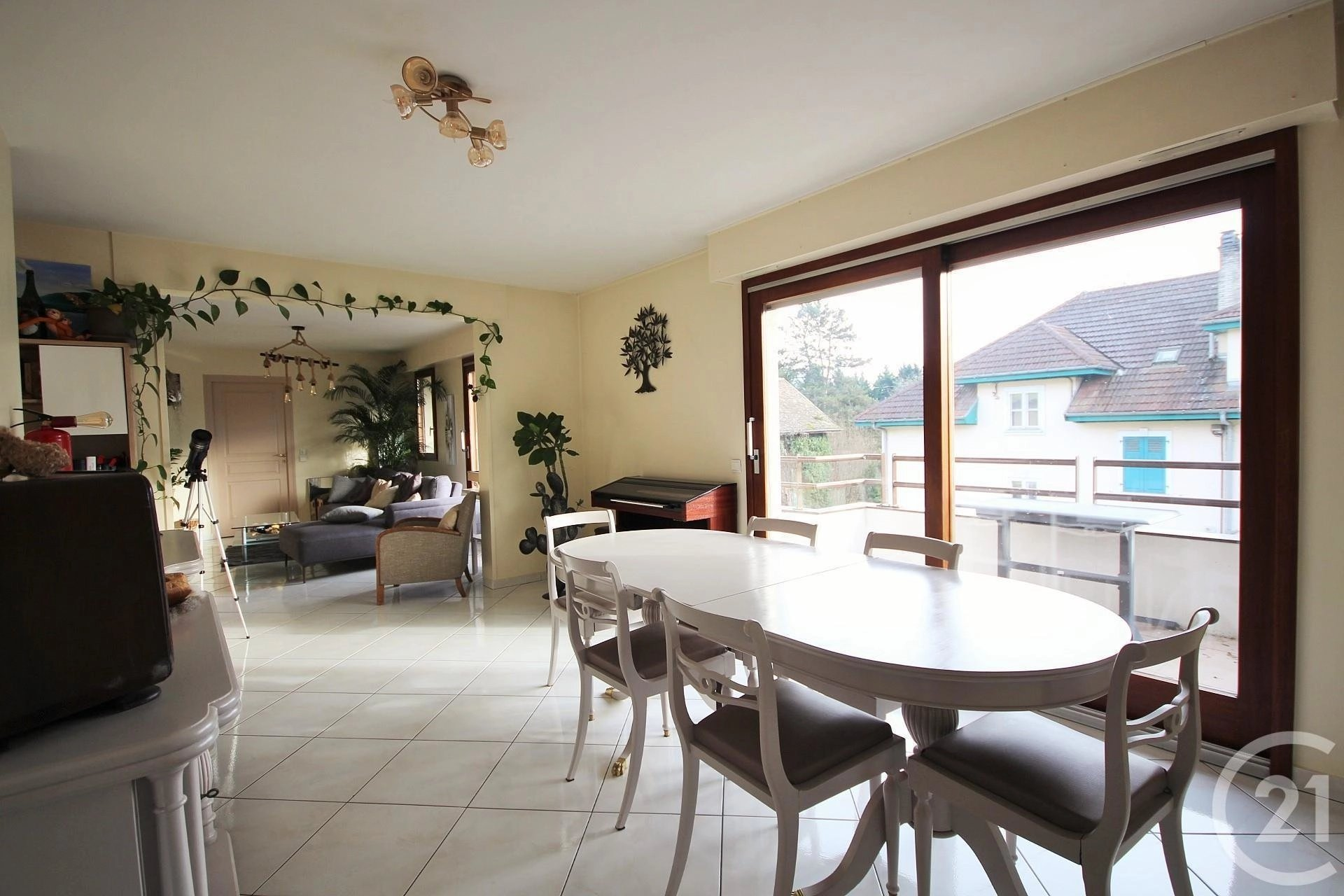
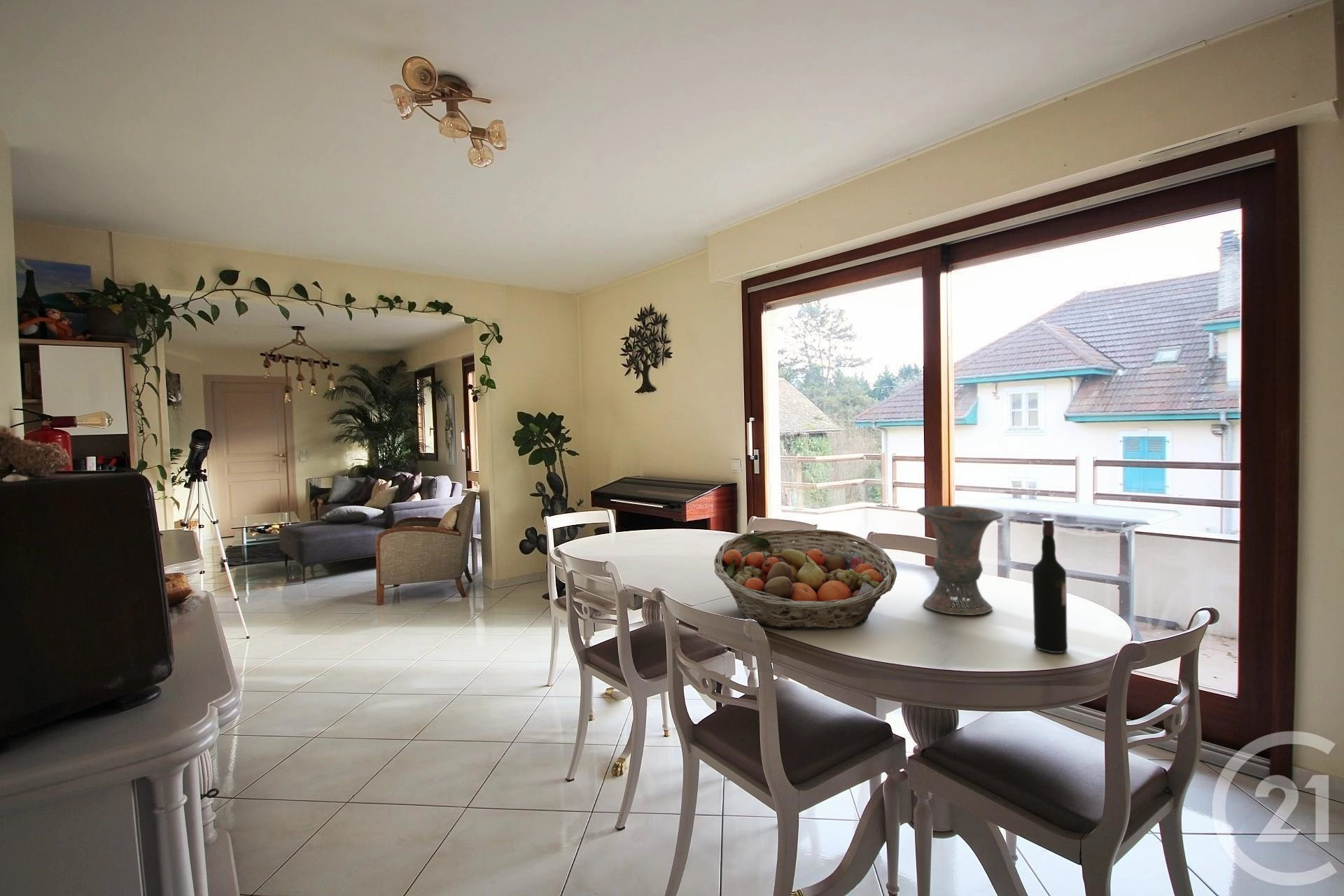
+ fruit basket [713,528,897,630]
+ vase [916,505,1004,616]
+ wine bottle [1032,517,1068,654]
